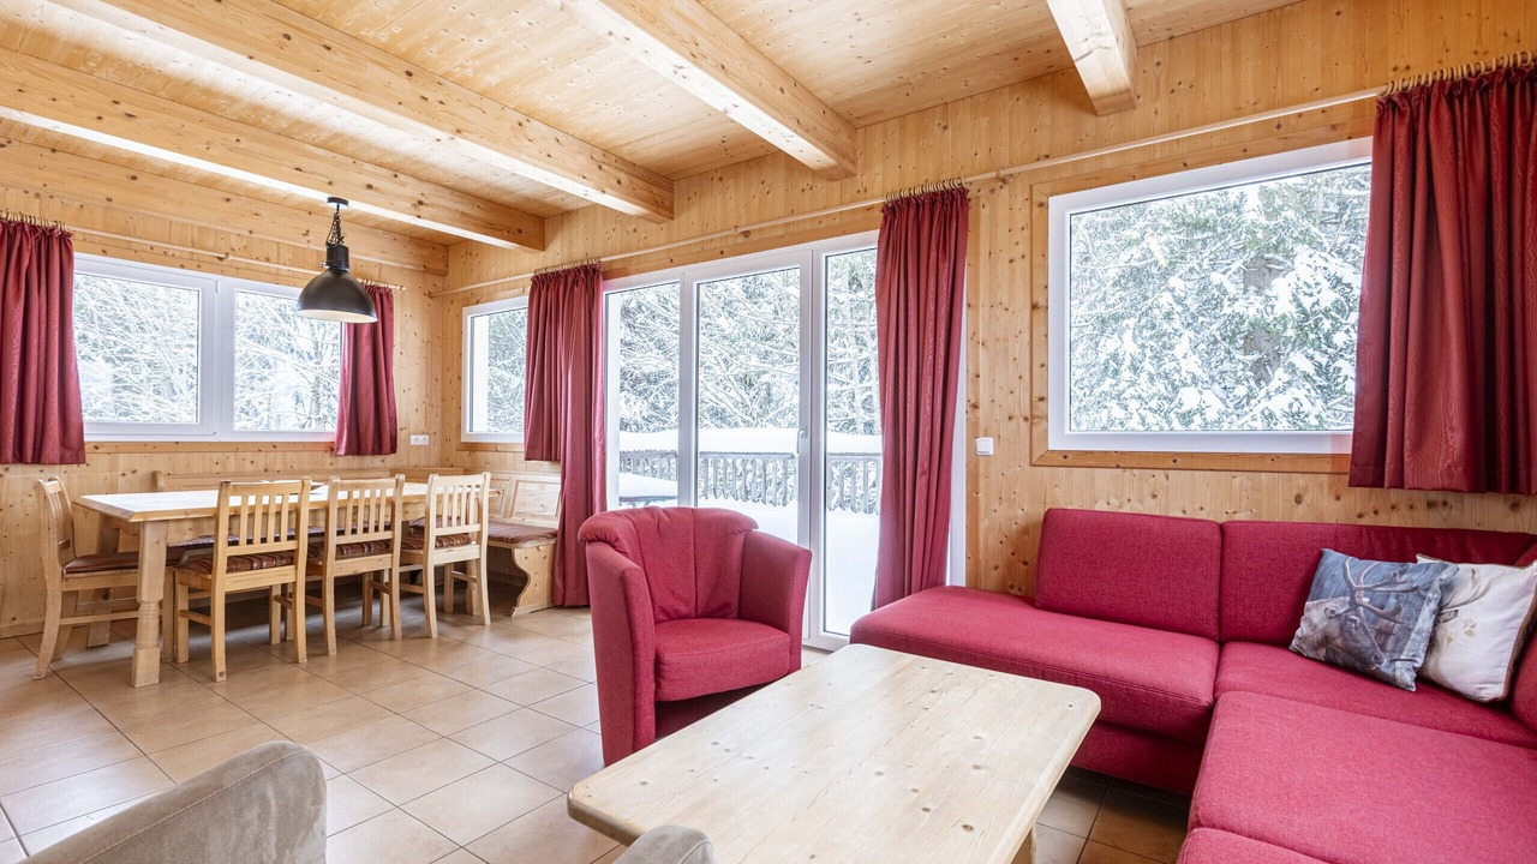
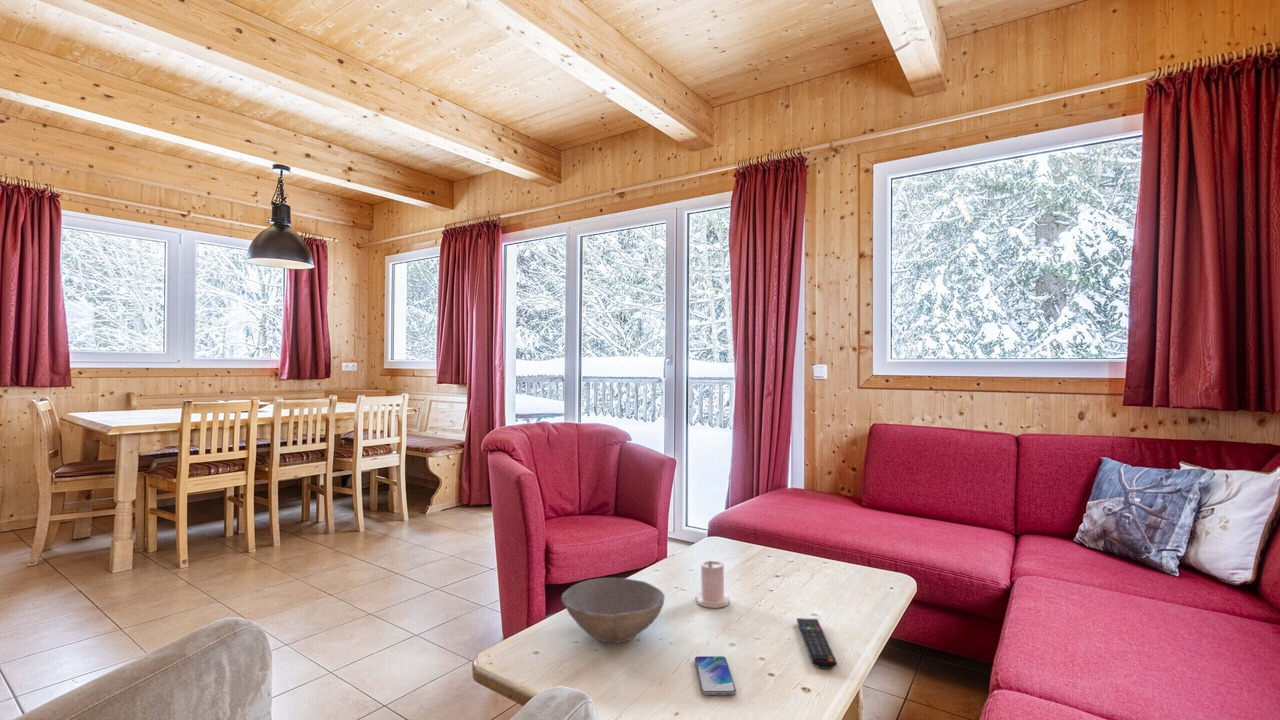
+ remote control [796,617,838,670]
+ candle [695,560,730,609]
+ smartphone [694,655,737,696]
+ bowl [560,577,666,644]
